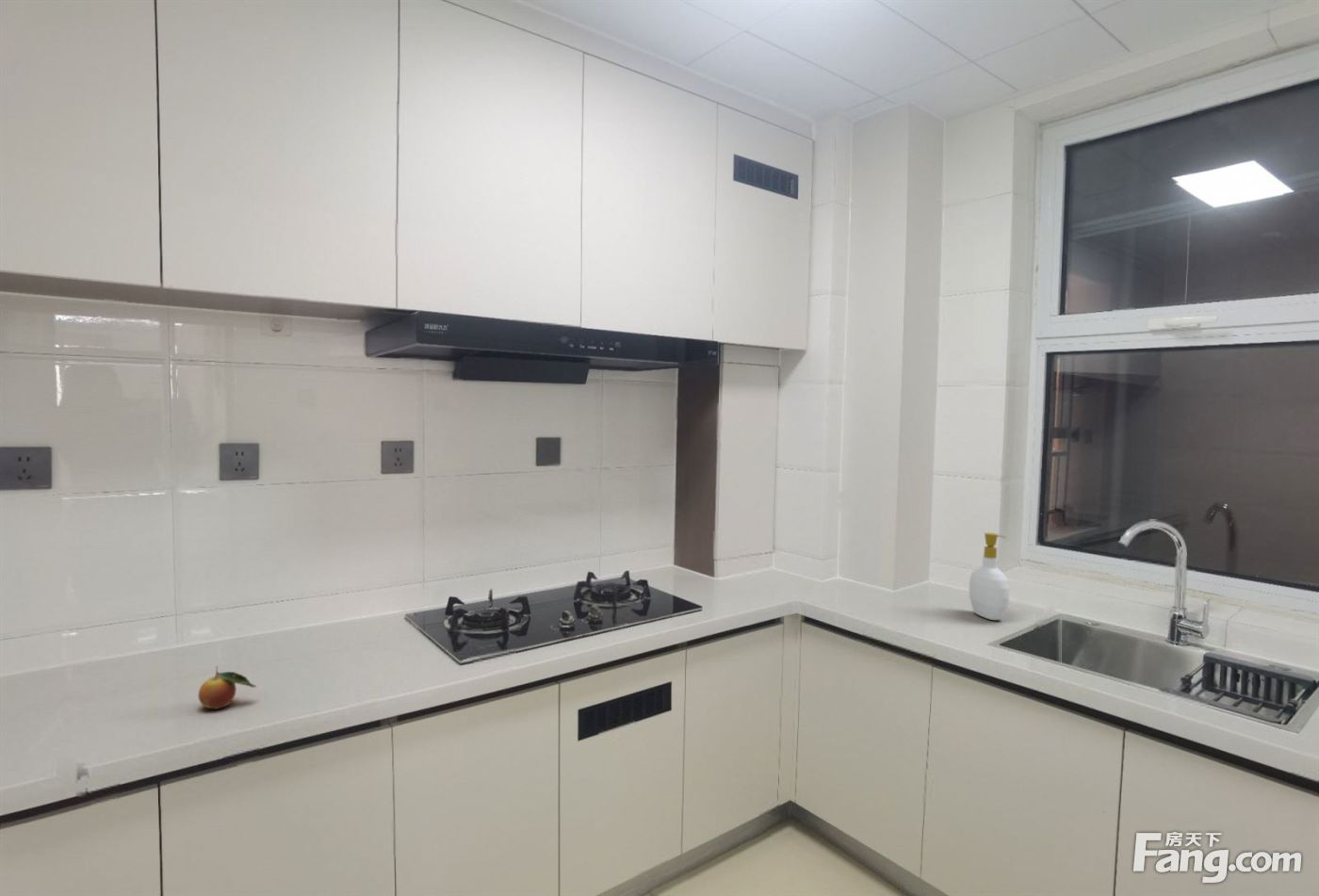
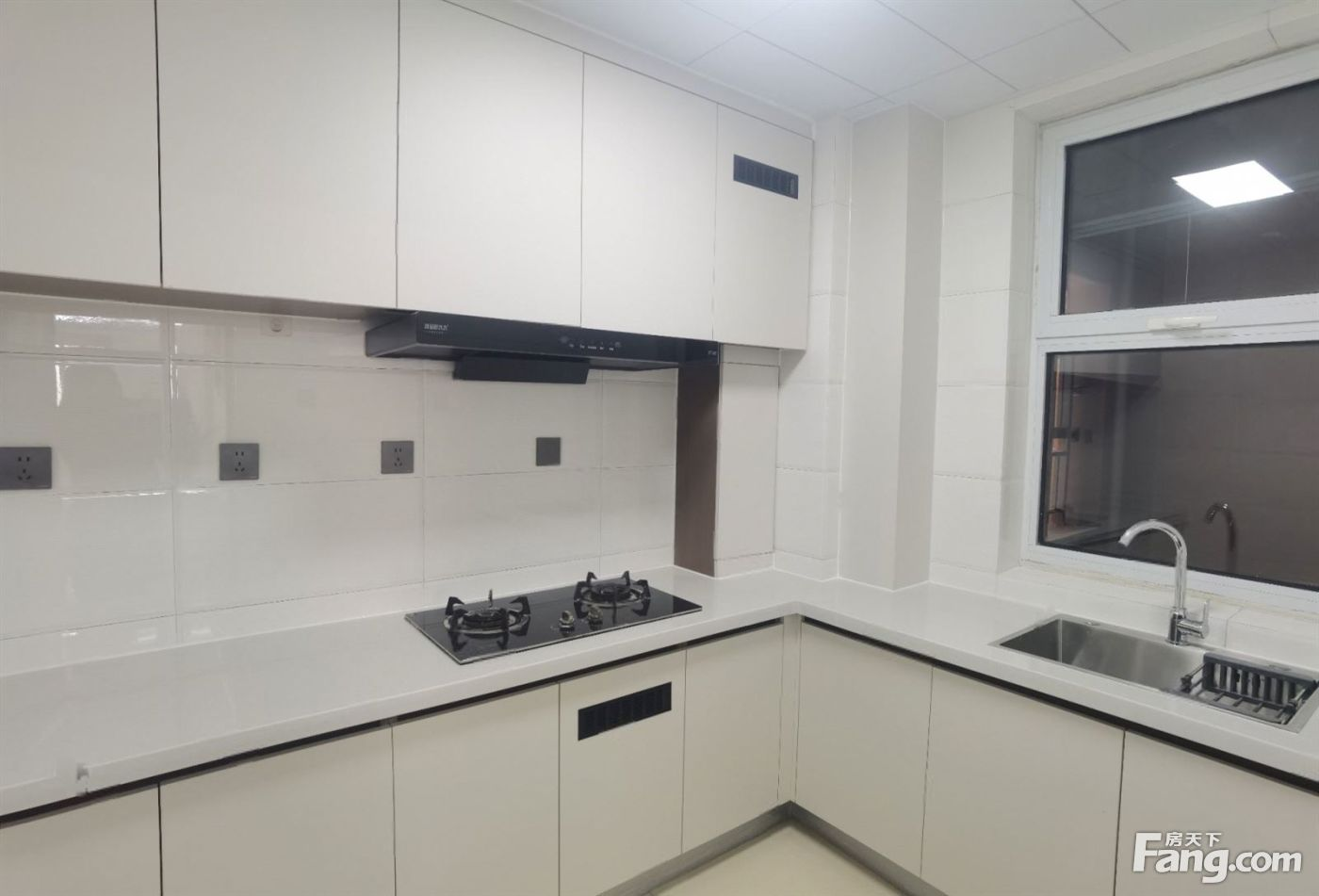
- soap bottle [969,532,1010,621]
- fruit [198,665,257,709]
